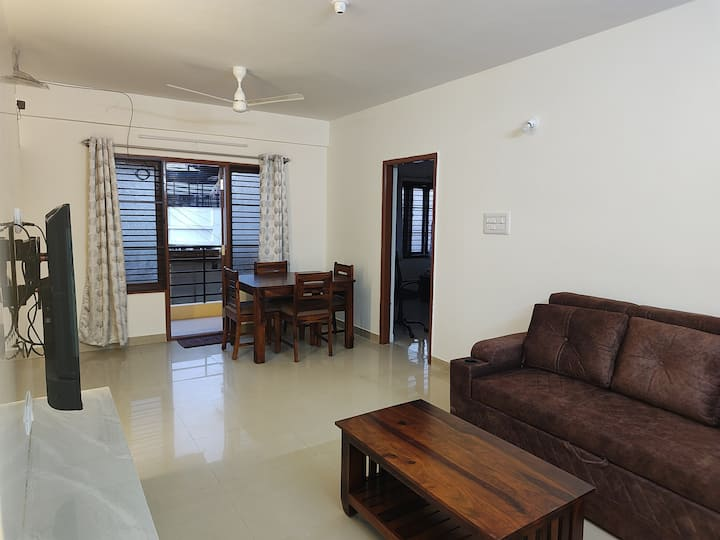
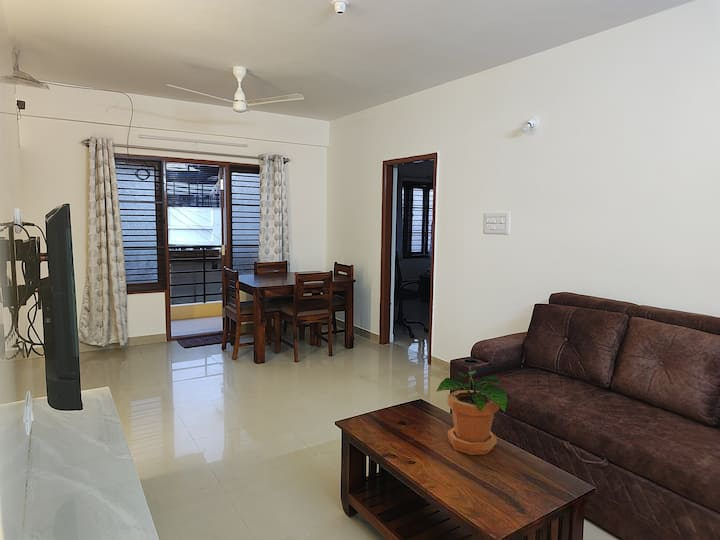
+ potted plant [435,370,508,456]
